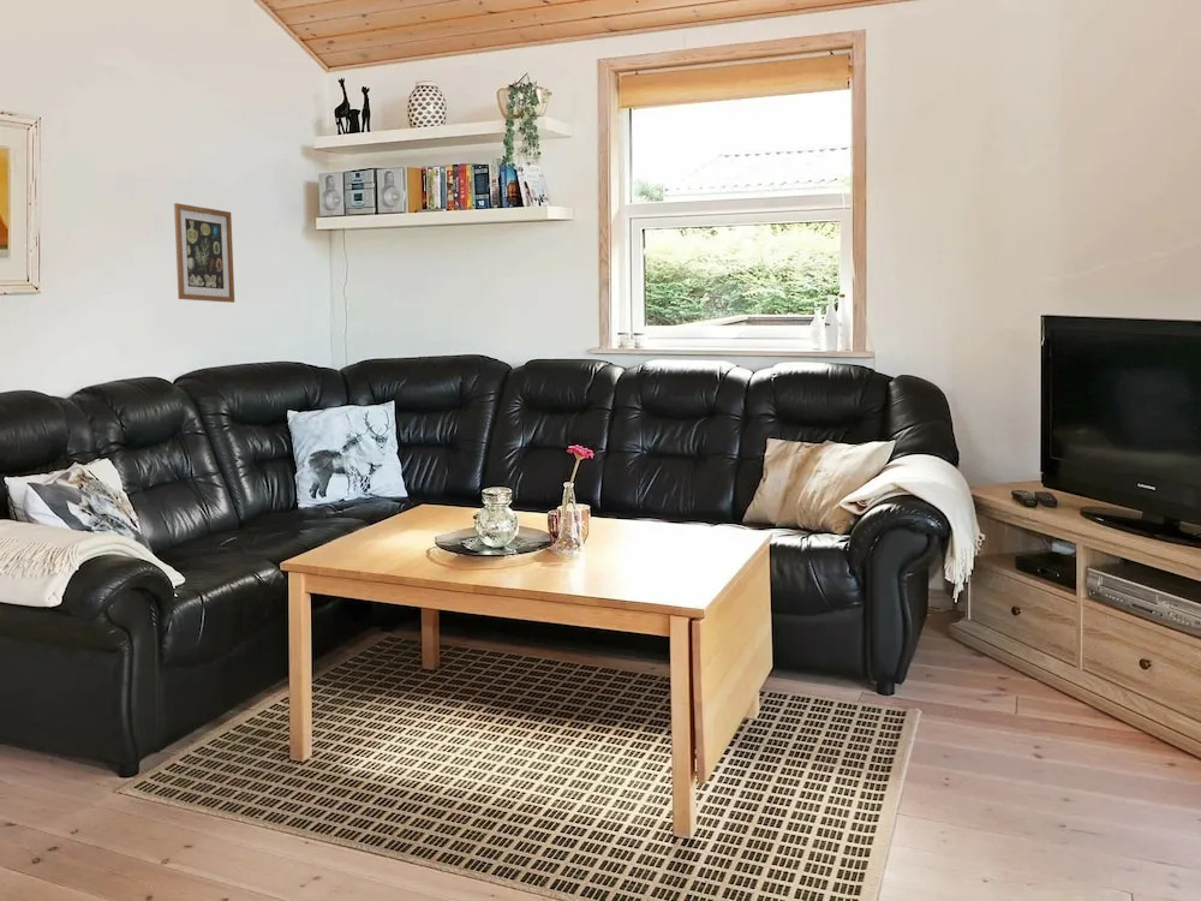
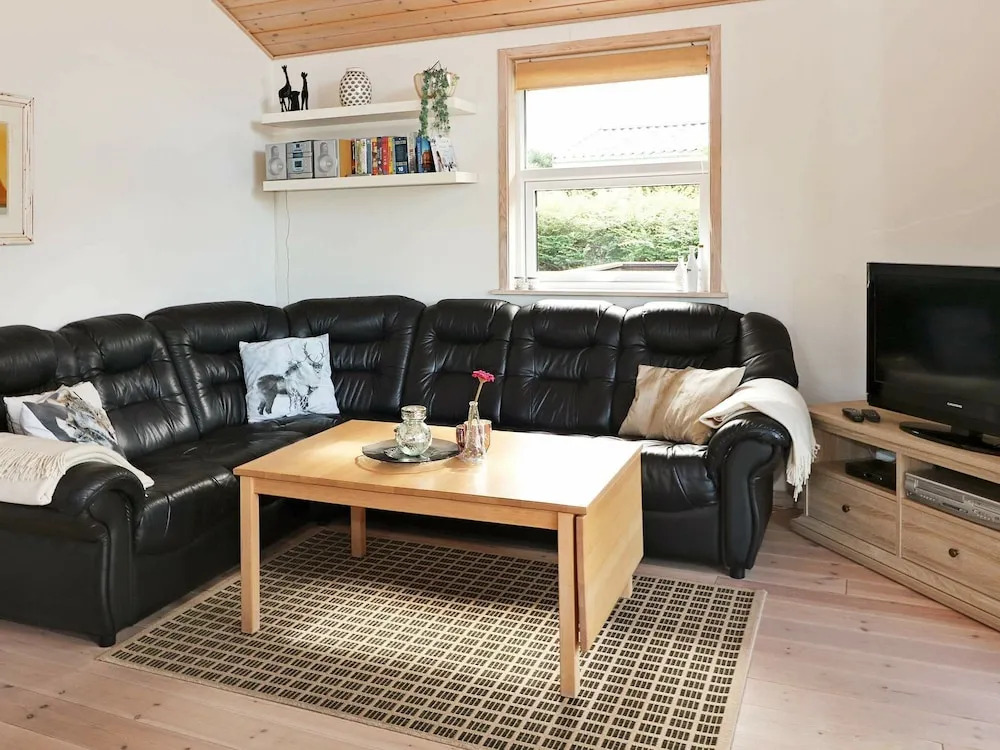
- wall art [173,202,235,304]
